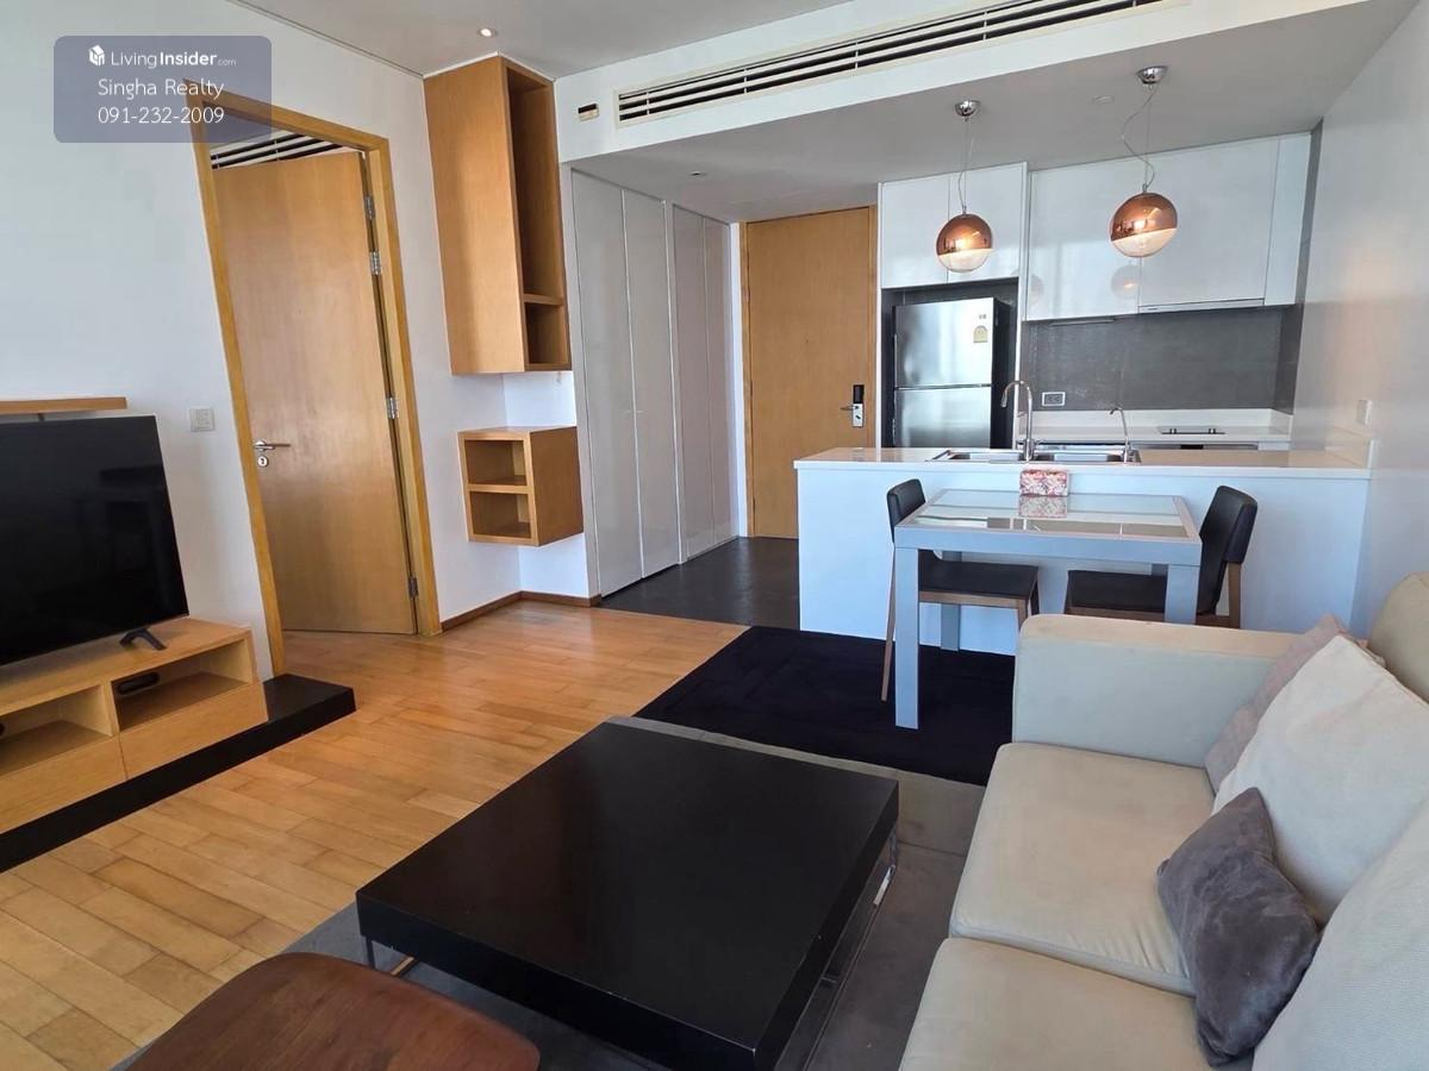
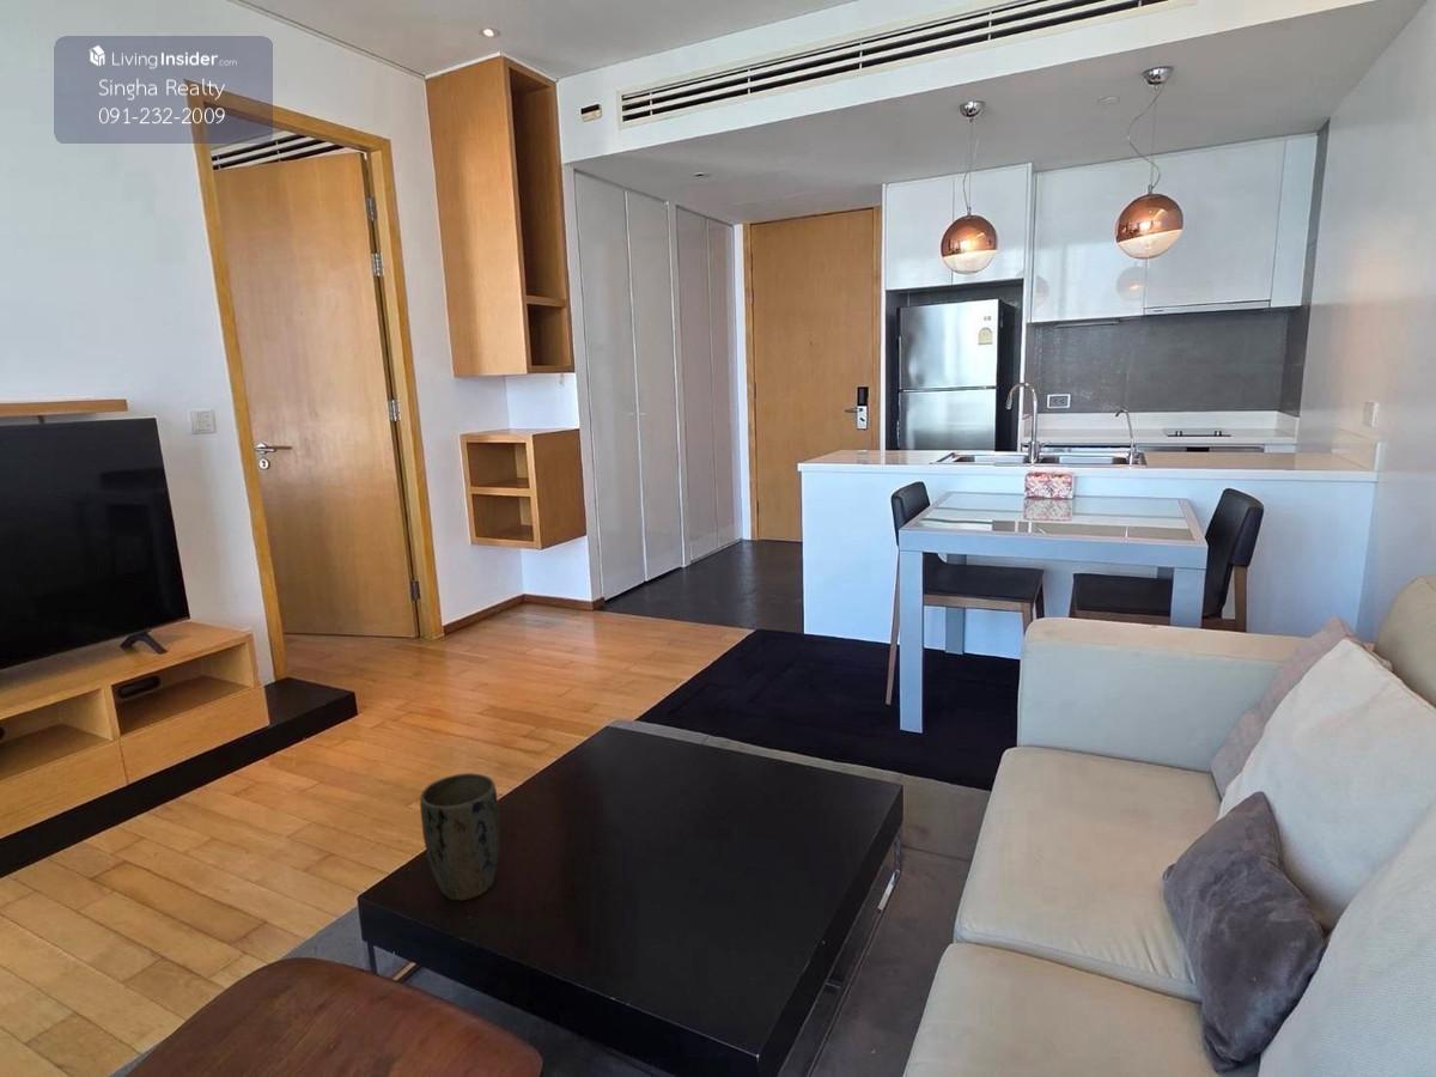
+ plant pot [419,772,501,902]
